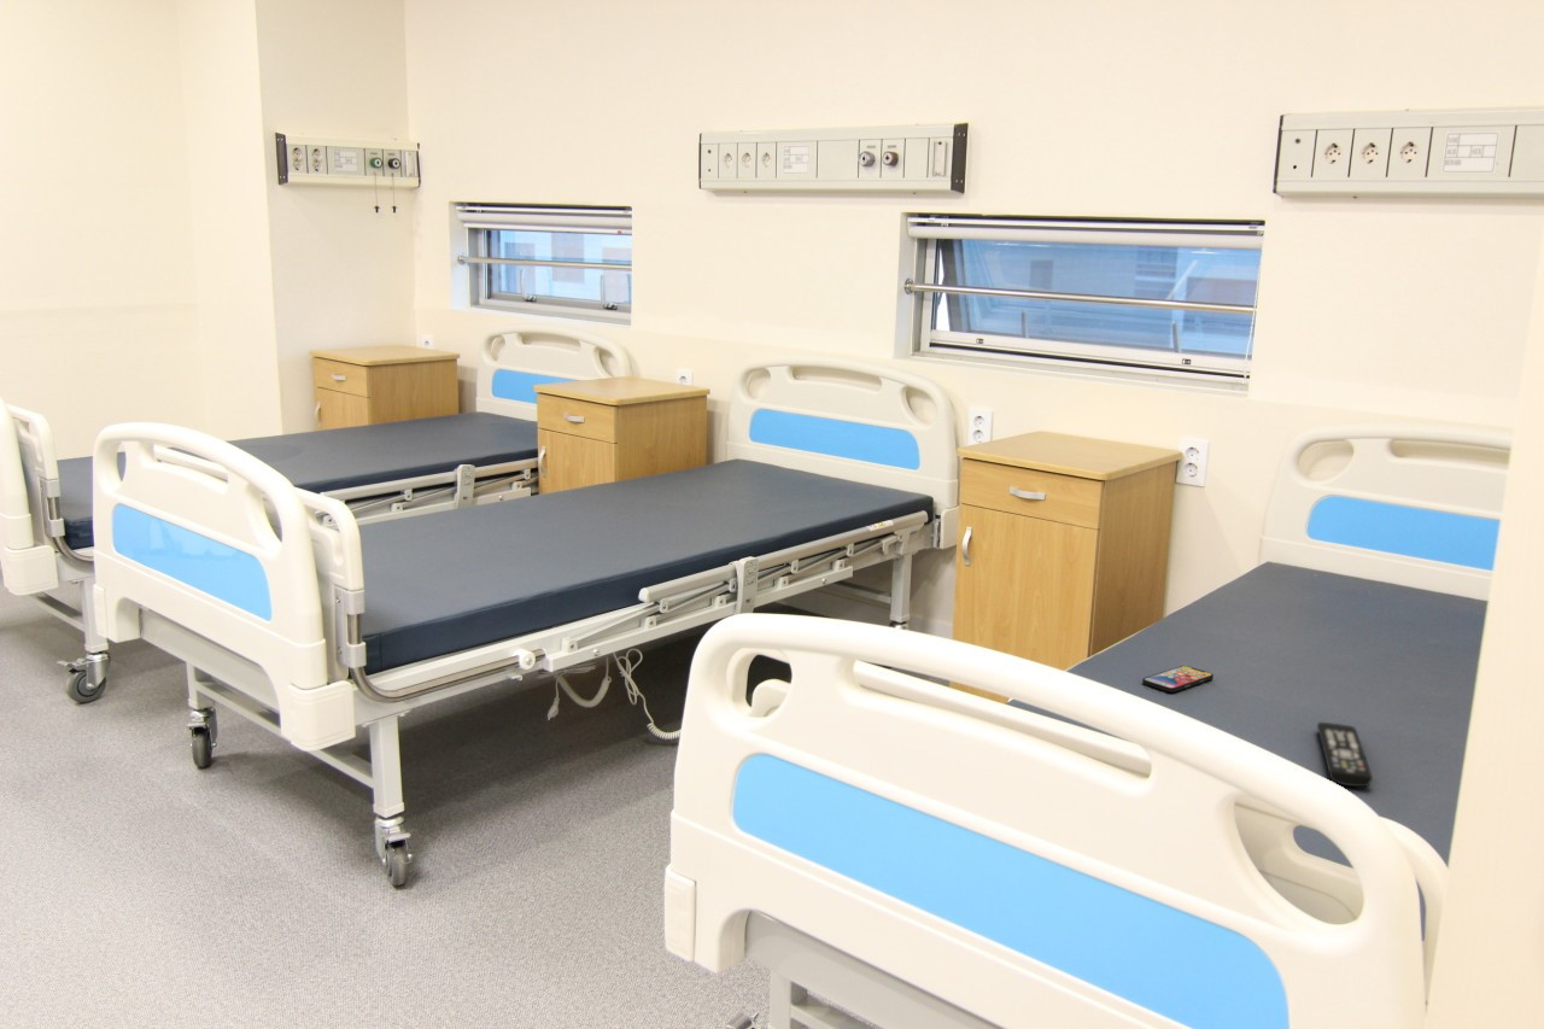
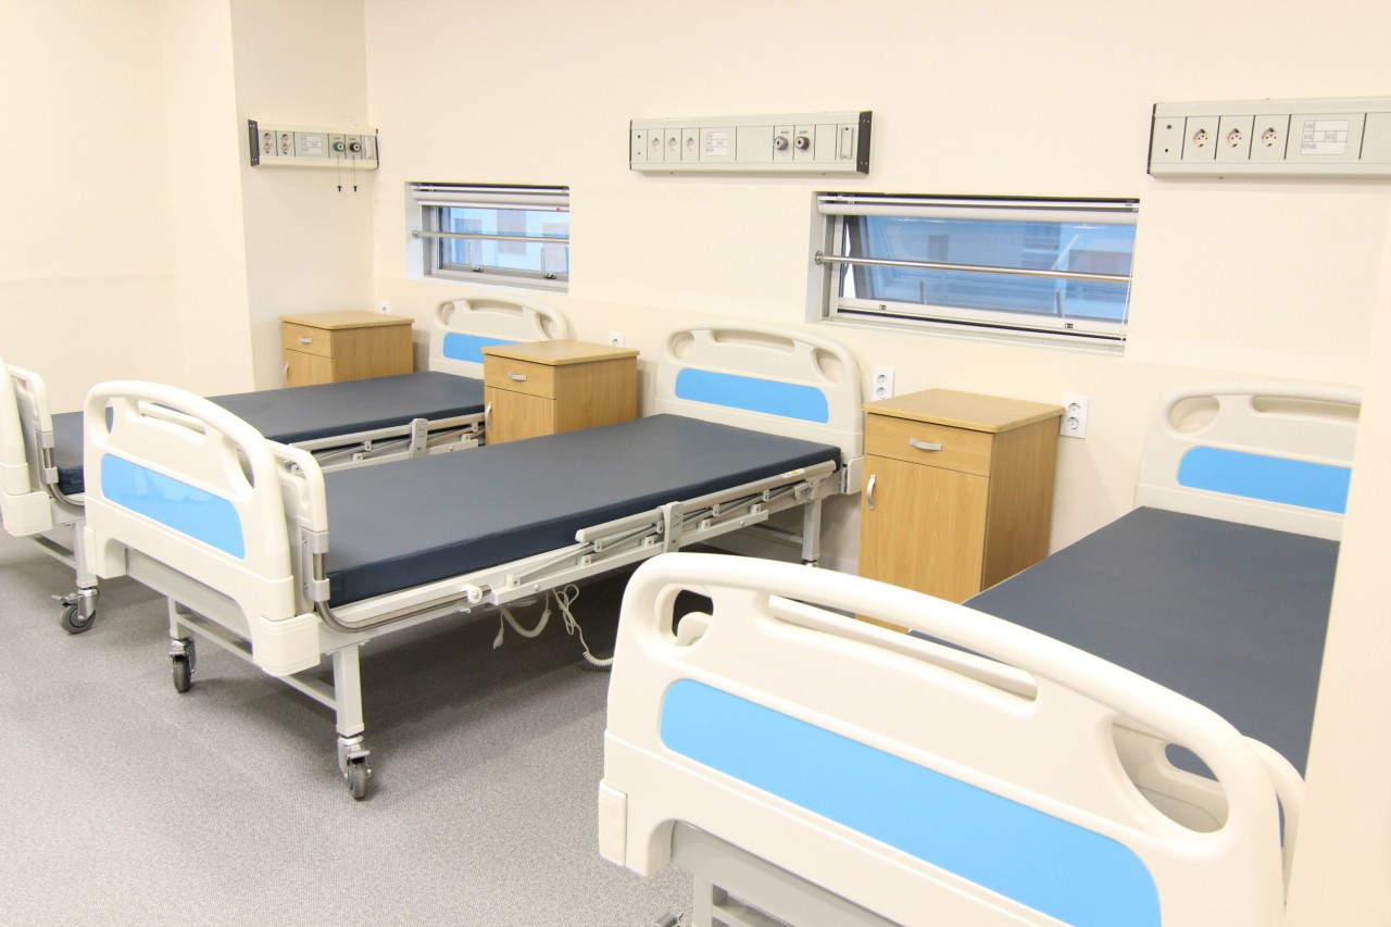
- remote control [1316,721,1374,788]
- smartphone [1141,665,1215,694]
